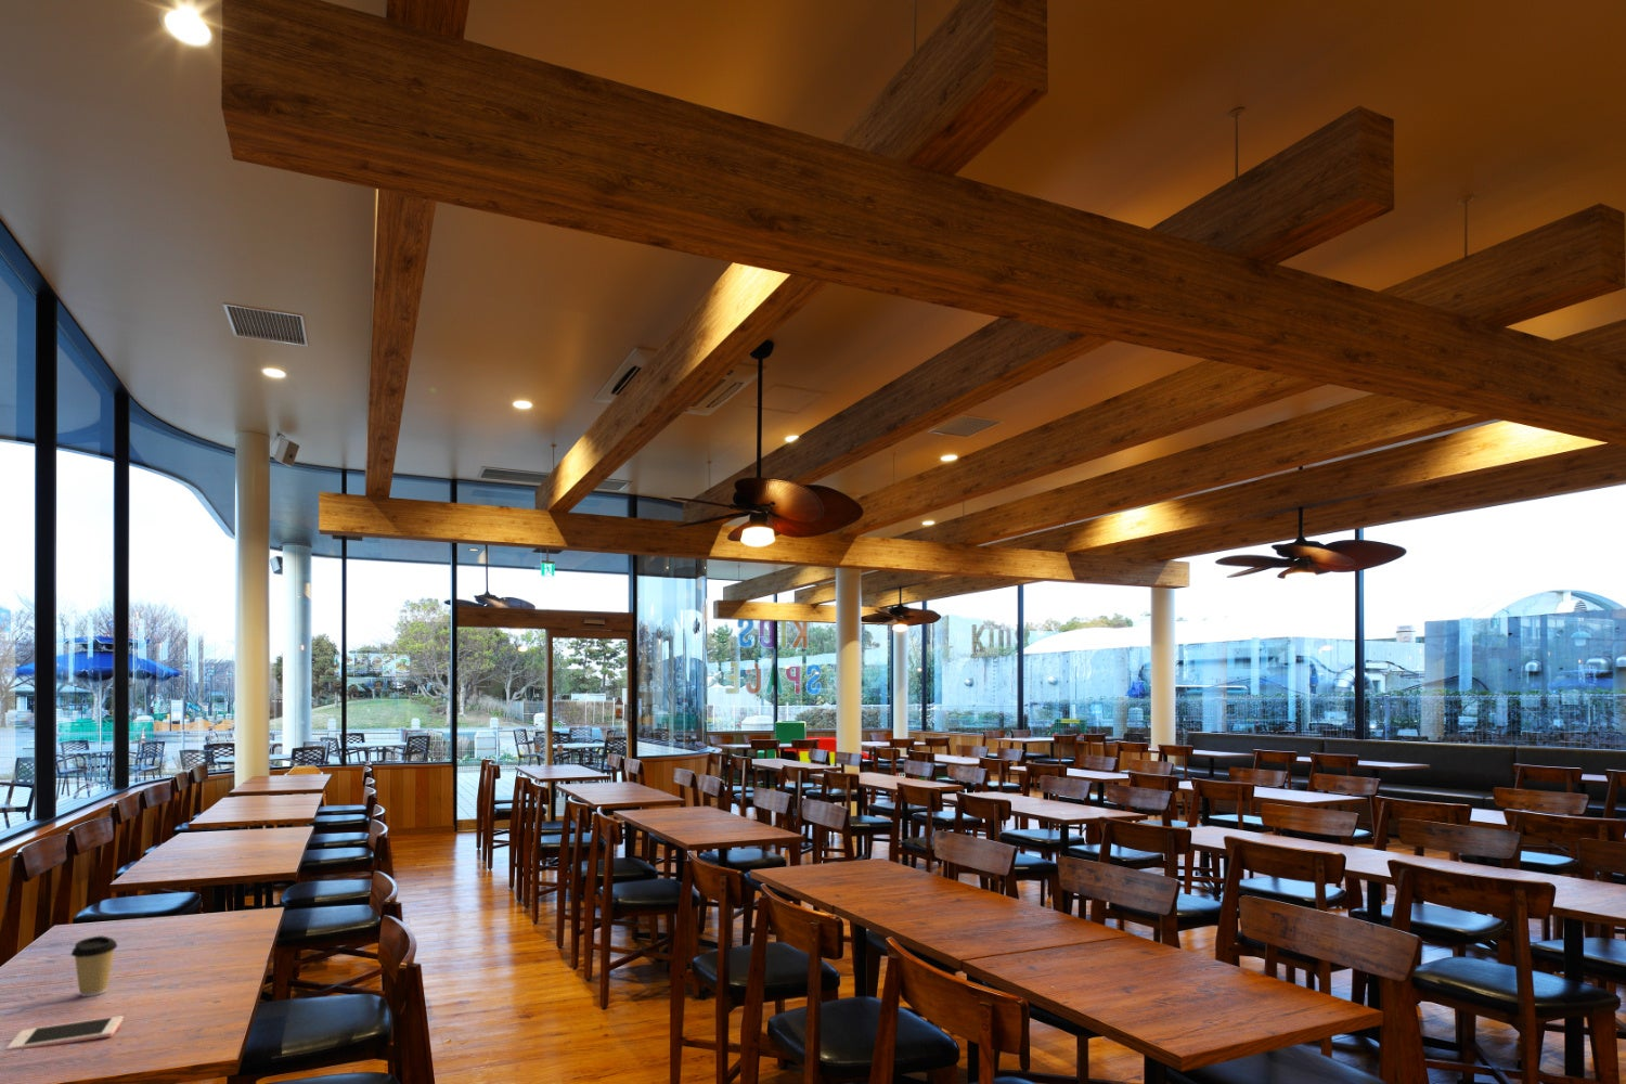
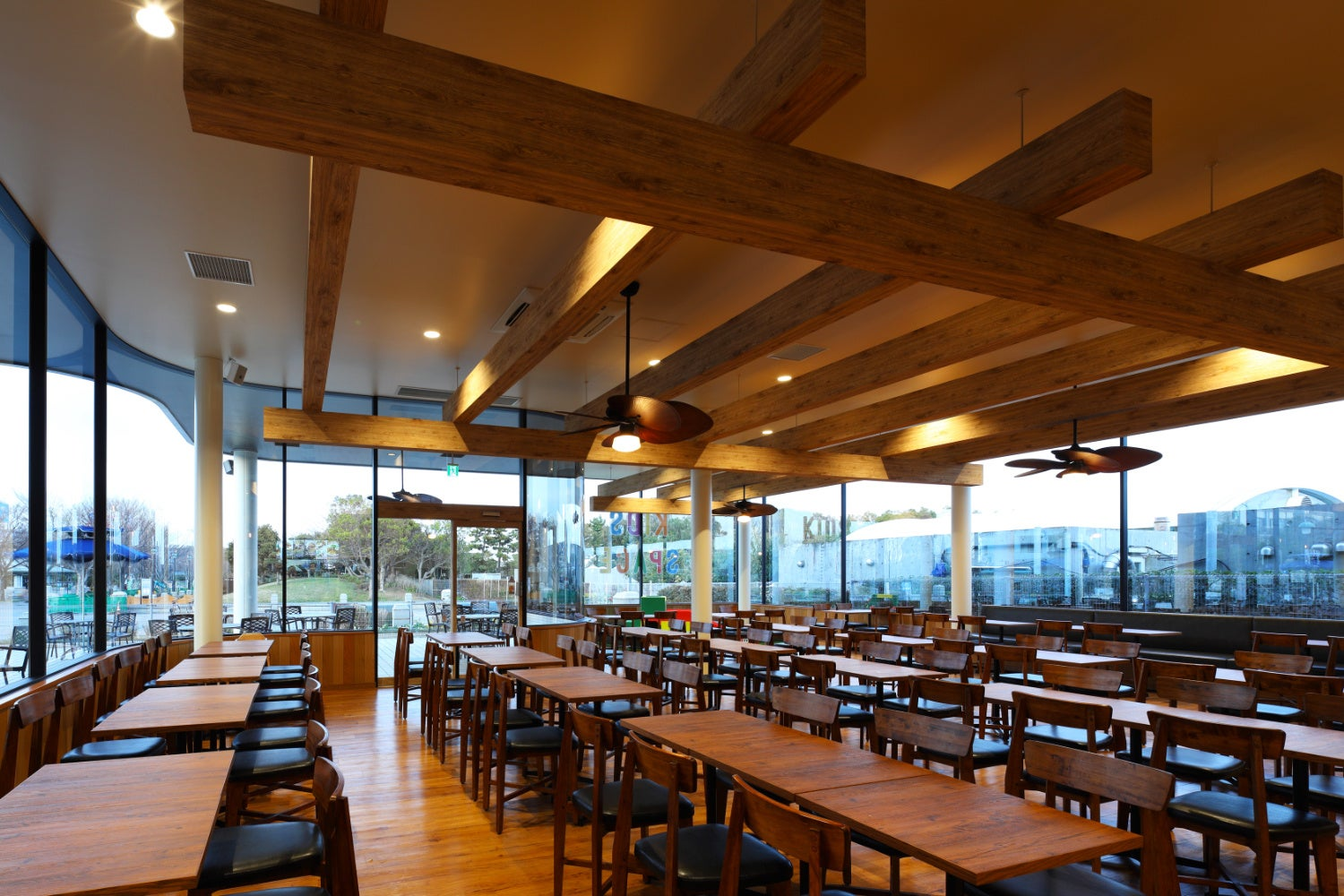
- coffee cup [70,934,119,997]
- cell phone [5,1015,123,1051]
